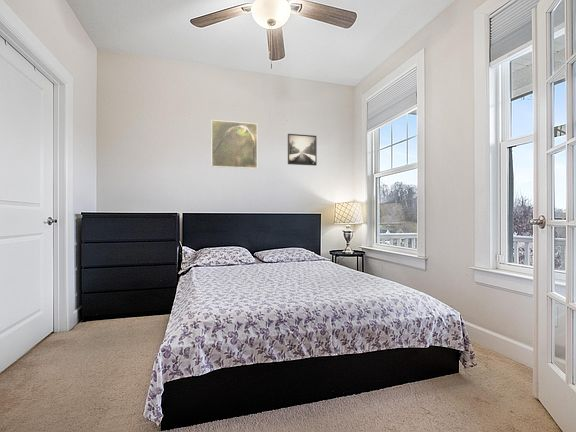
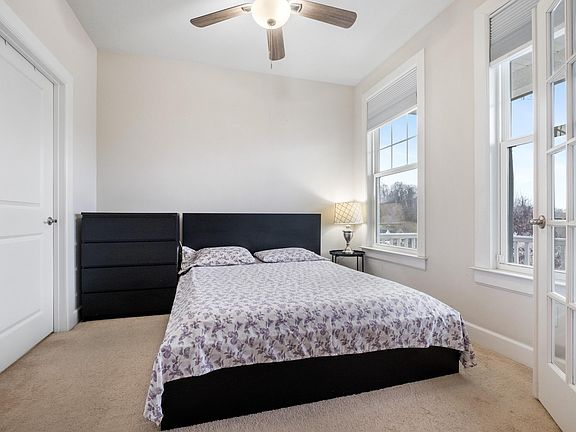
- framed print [287,133,318,167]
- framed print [210,119,258,170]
